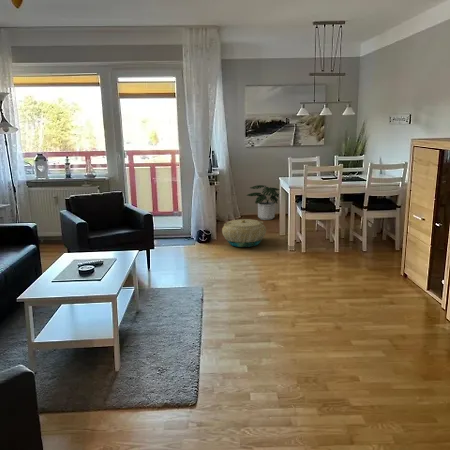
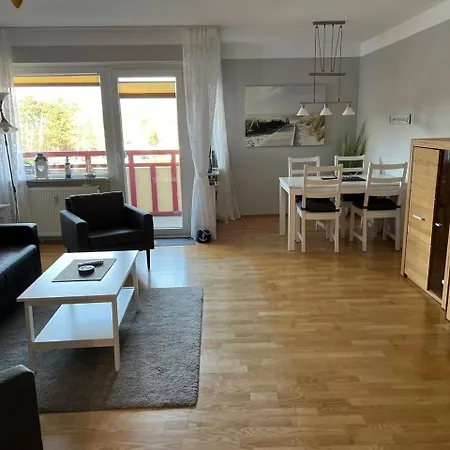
- basket [221,218,267,248]
- potted plant [246,184,280,221]
